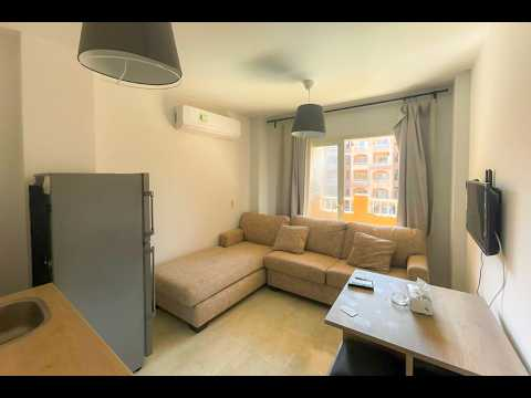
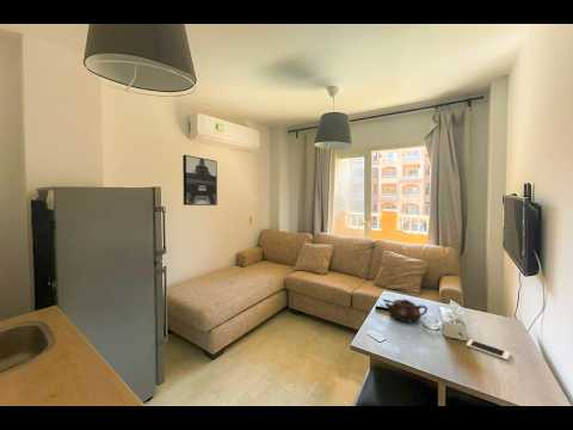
+ wall art [181,154,218,207]
+ cell phone [466,338,511,361]
+ teapot [383,299,429,322]
